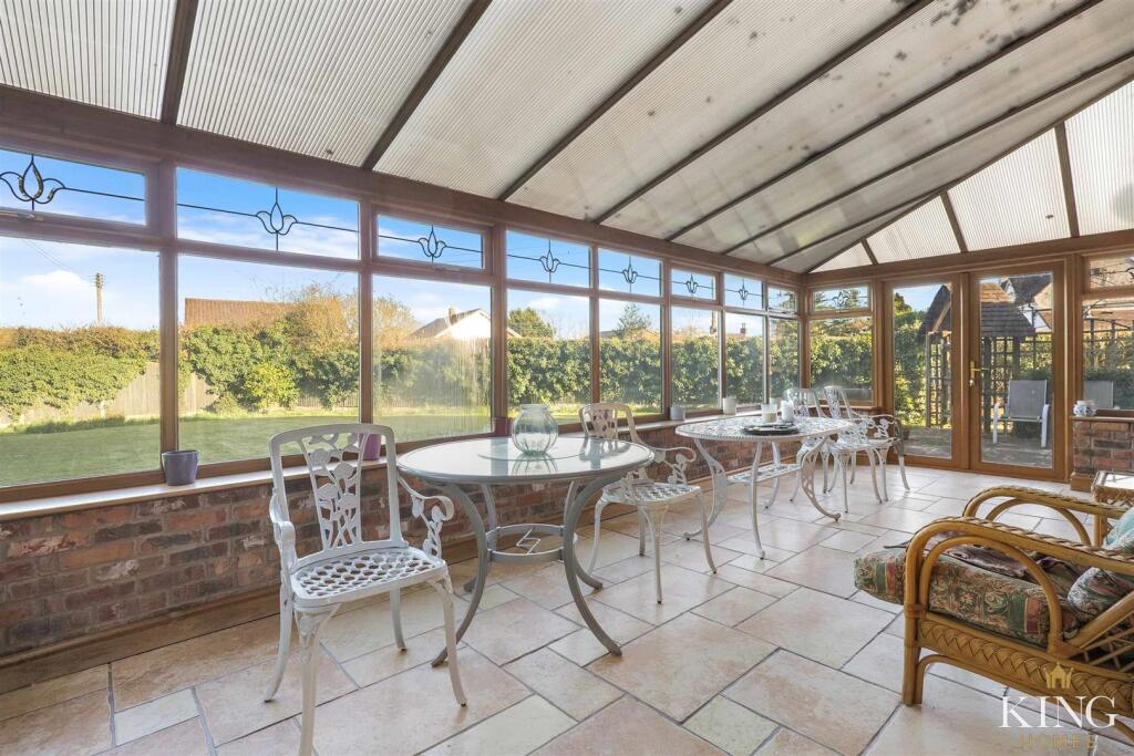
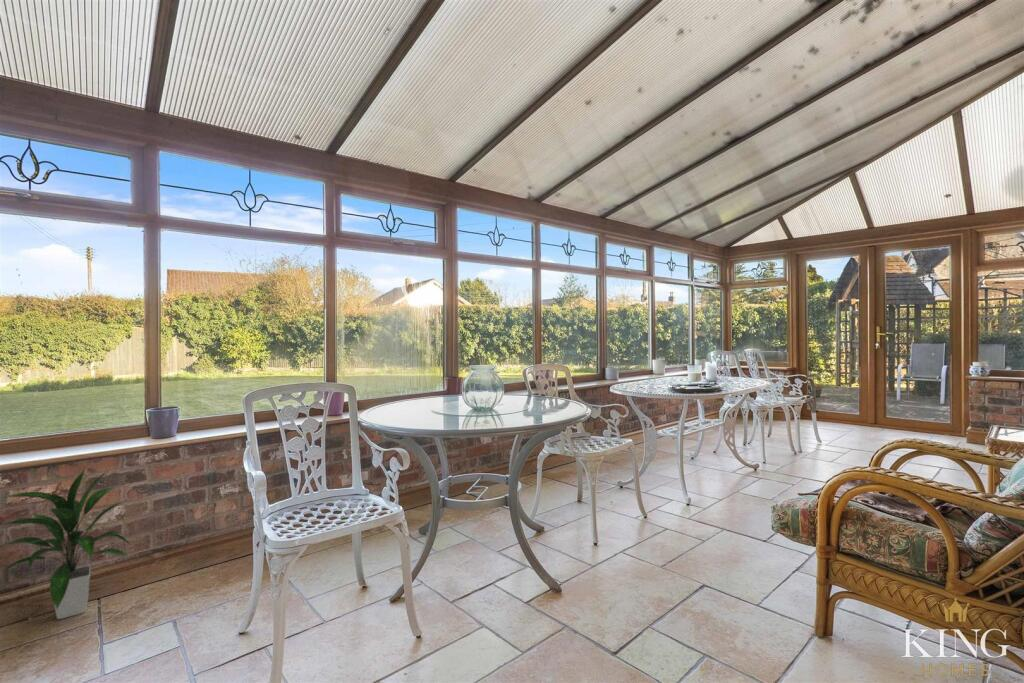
+ indoor plant [0,468,132,620]
